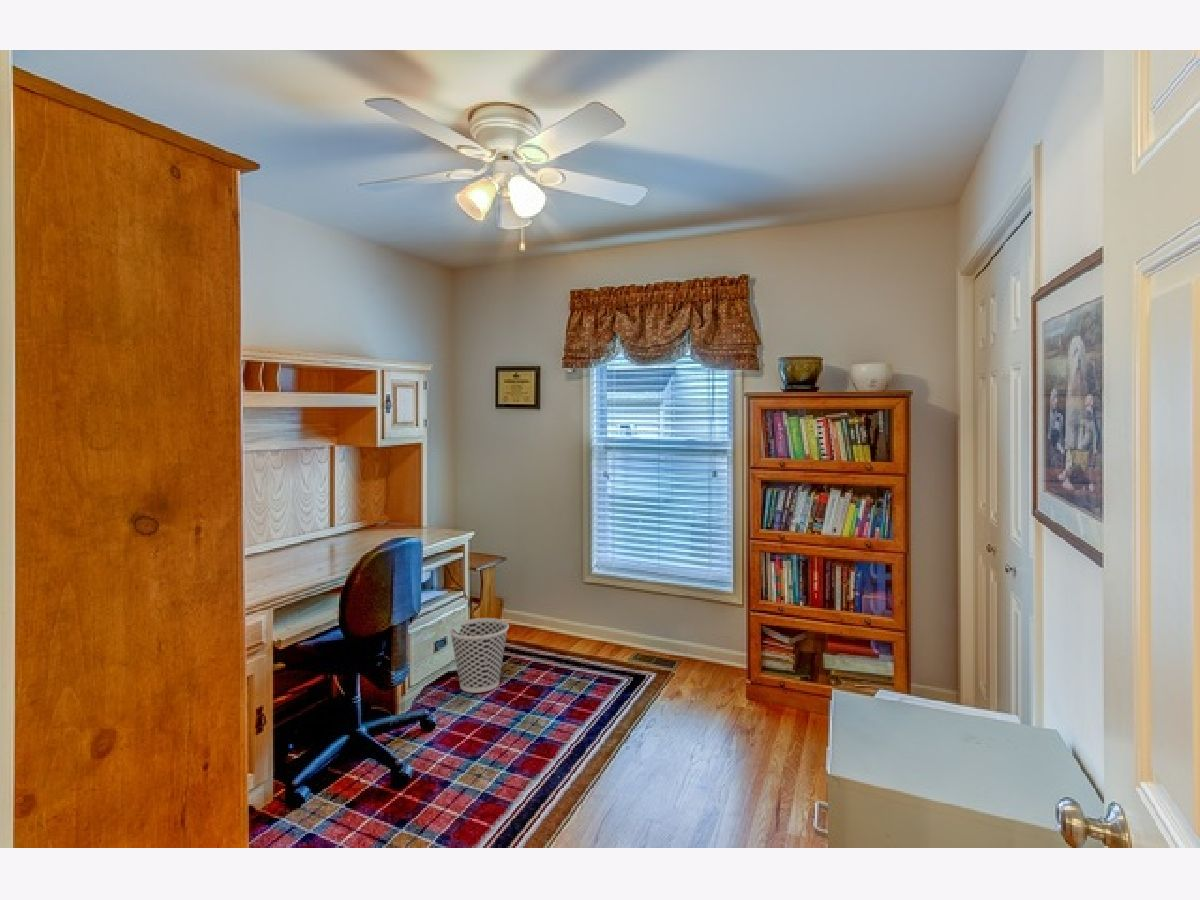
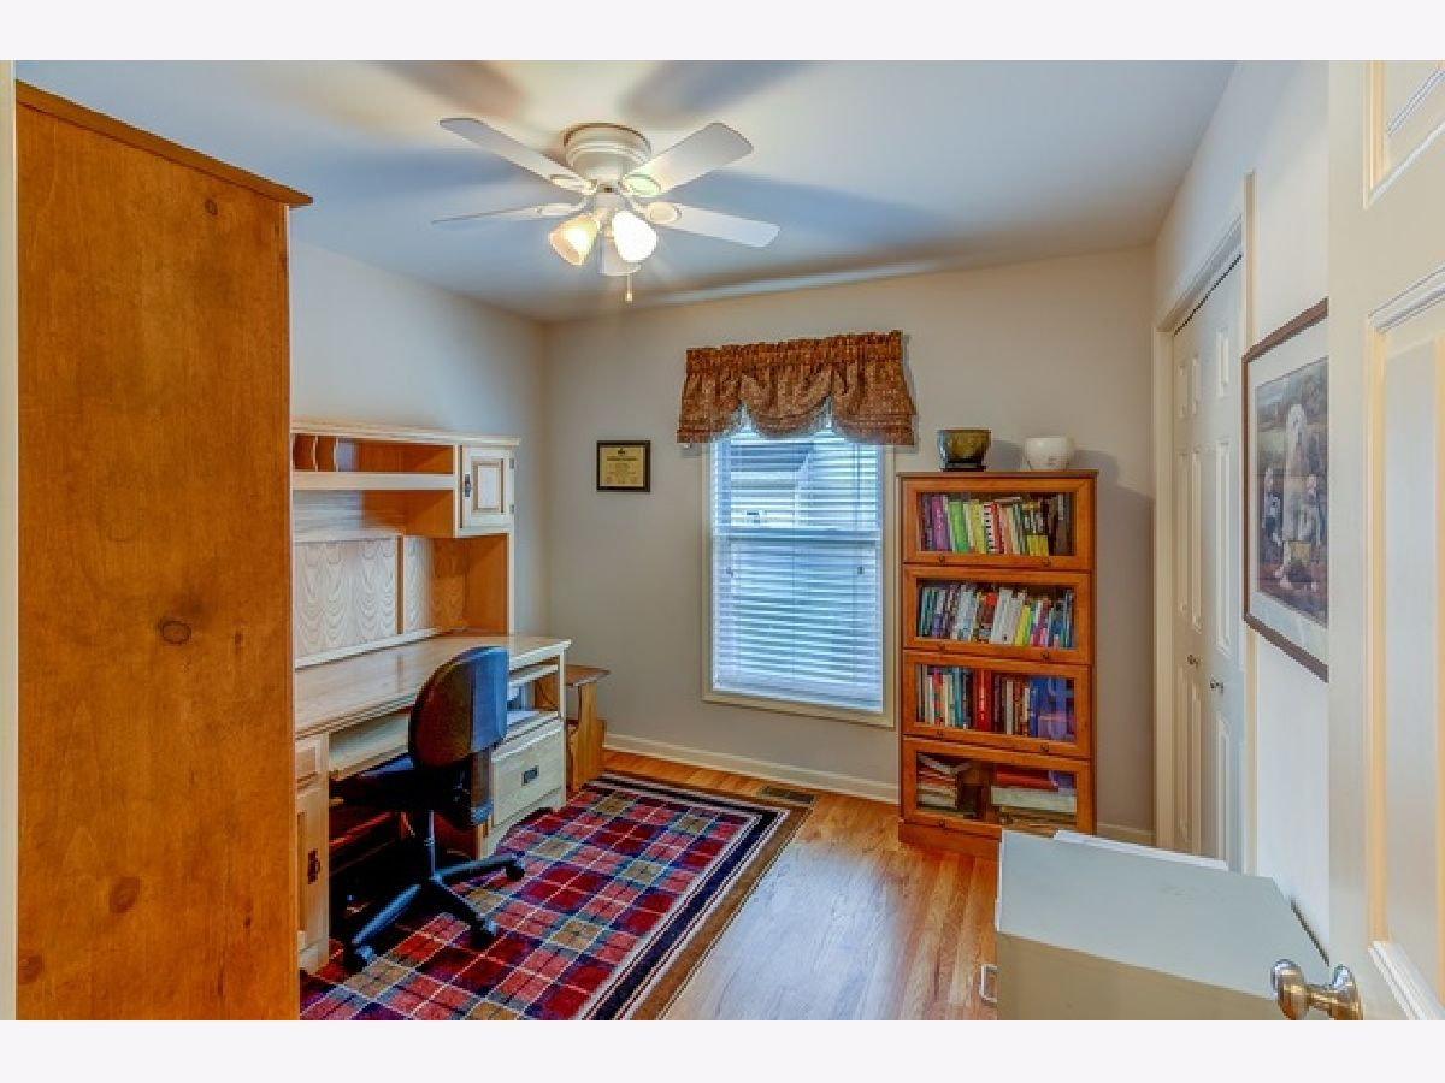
- wastebasket [448,617,510,694]
